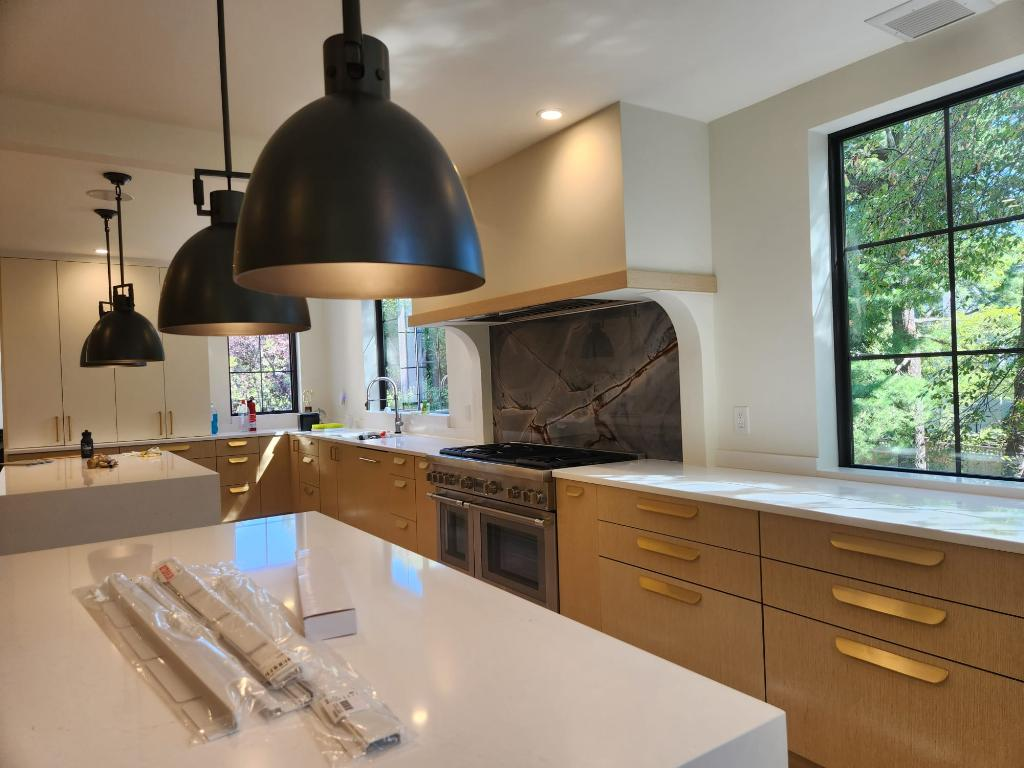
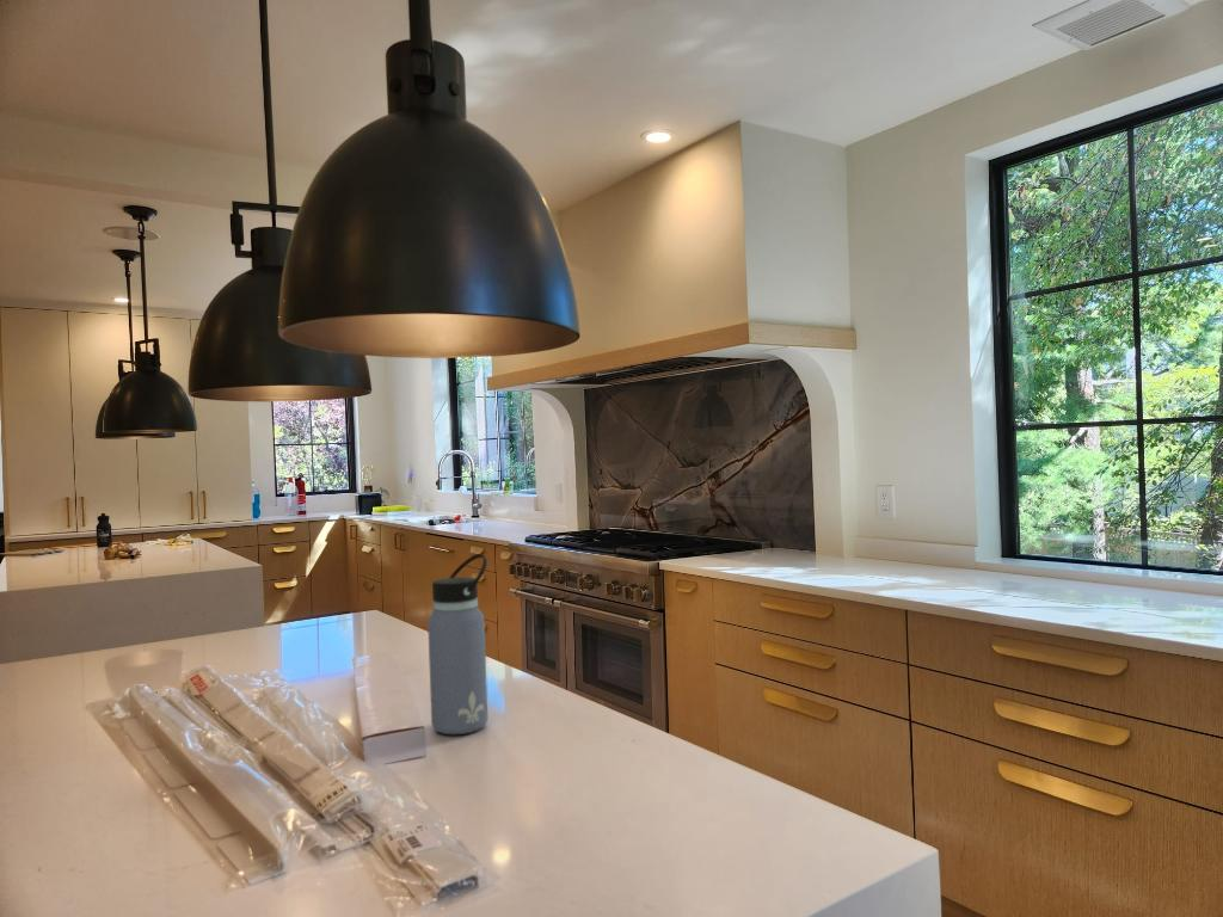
+ water bottle [426,553,490,736]
